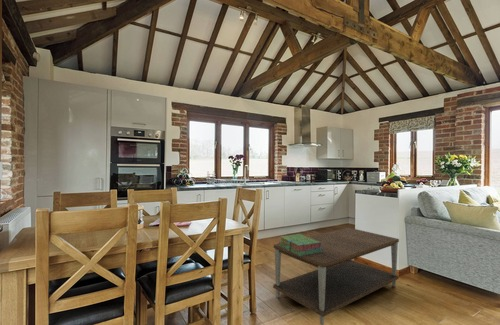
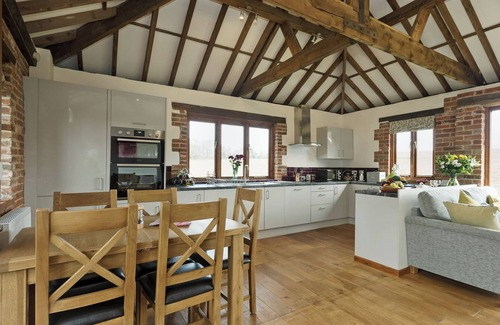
- stack of books [278,233,322,256]
- coffee table [272,227,400,325]
